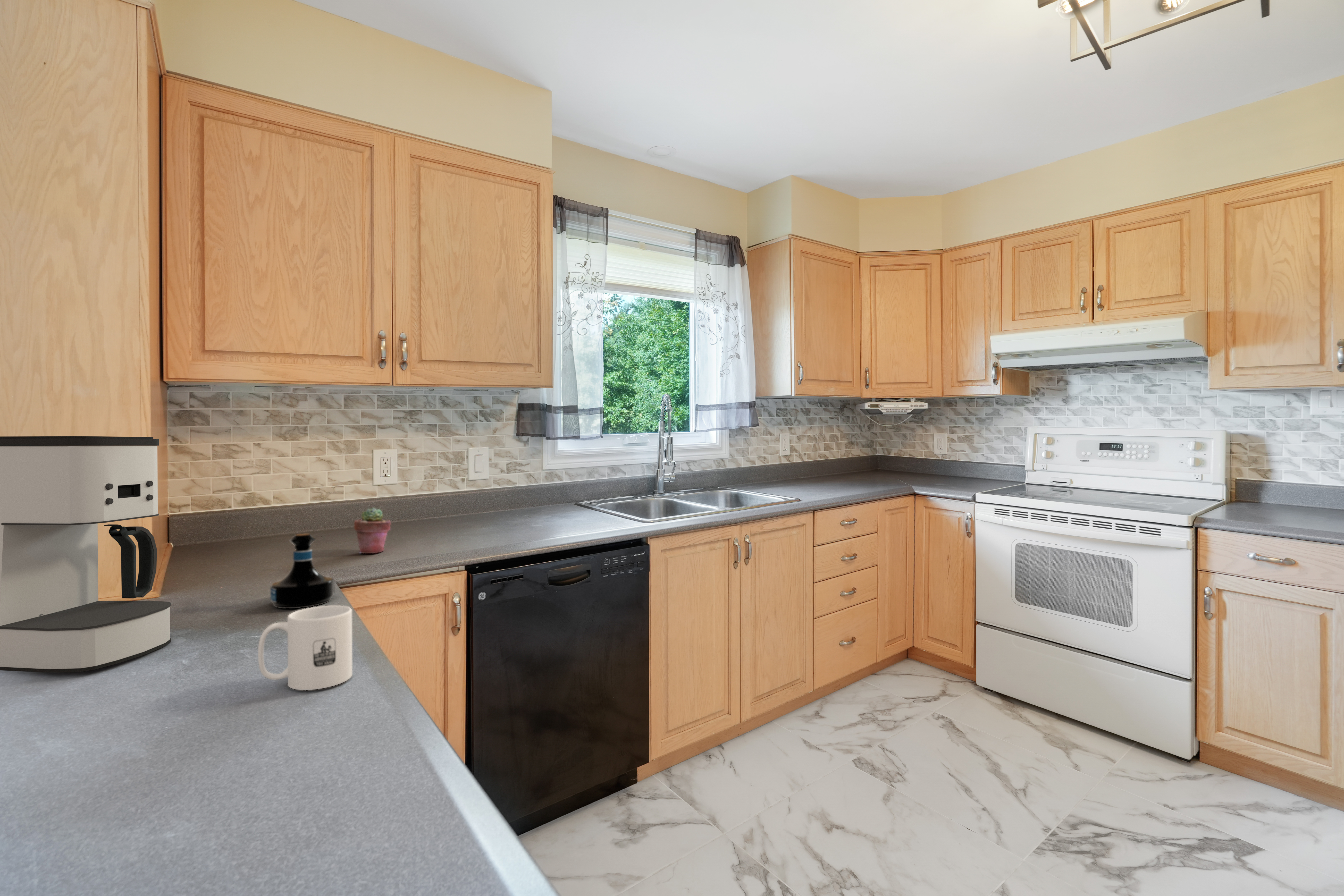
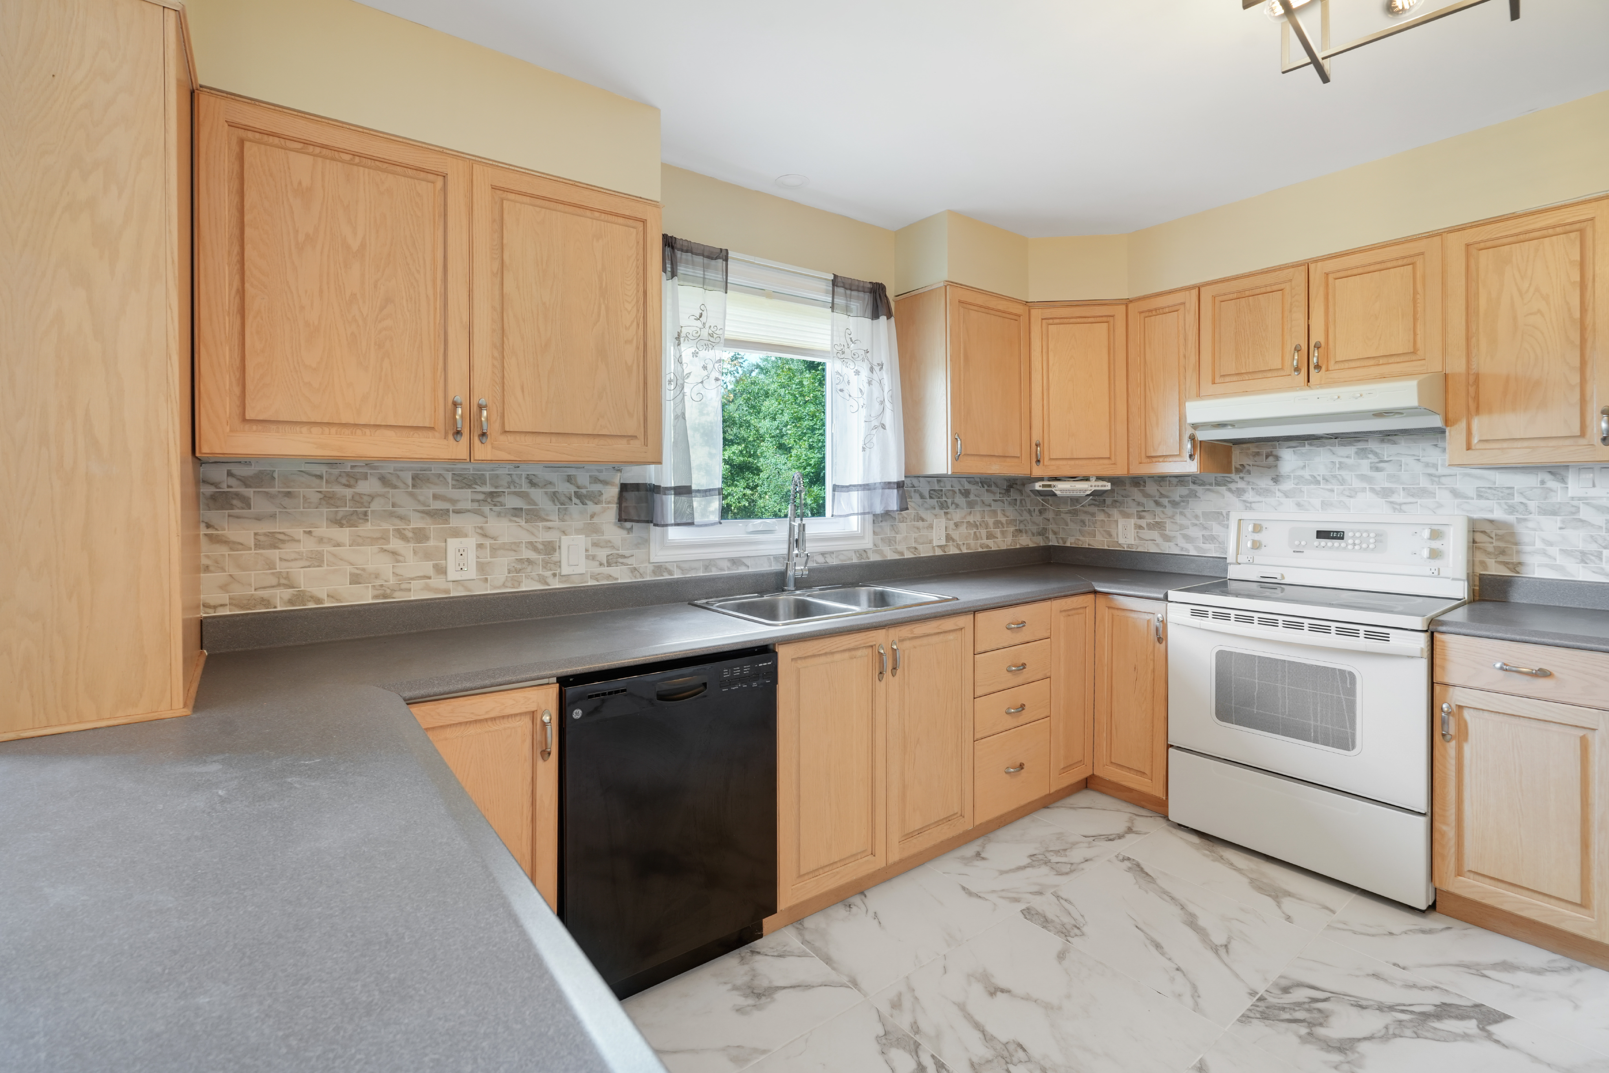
- tequila bottle [270,533,335,609]
- coffee maker [0,436,172,673]
- potted succulent [354,507,391,554]
- mug [258,605,352,691]
